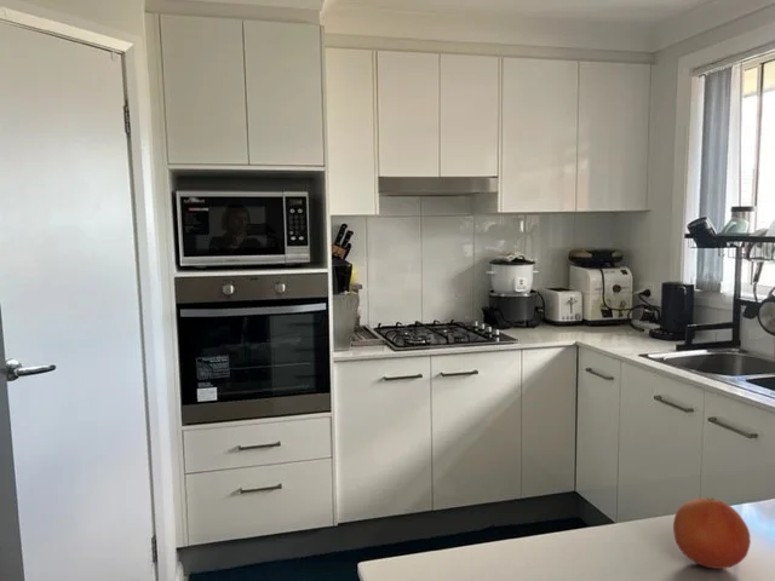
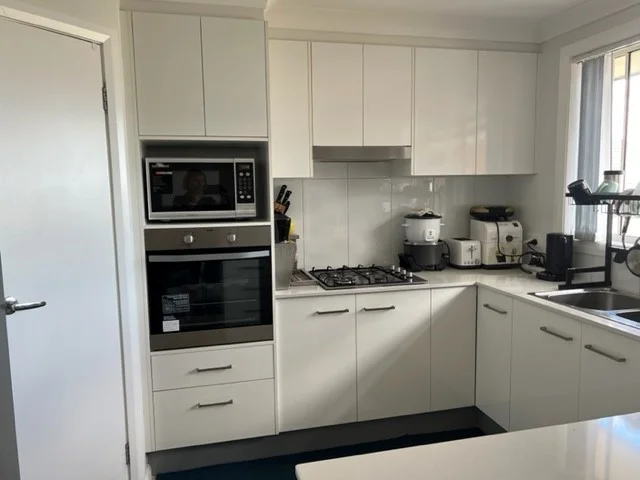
- fruit [672,496,752,570]
